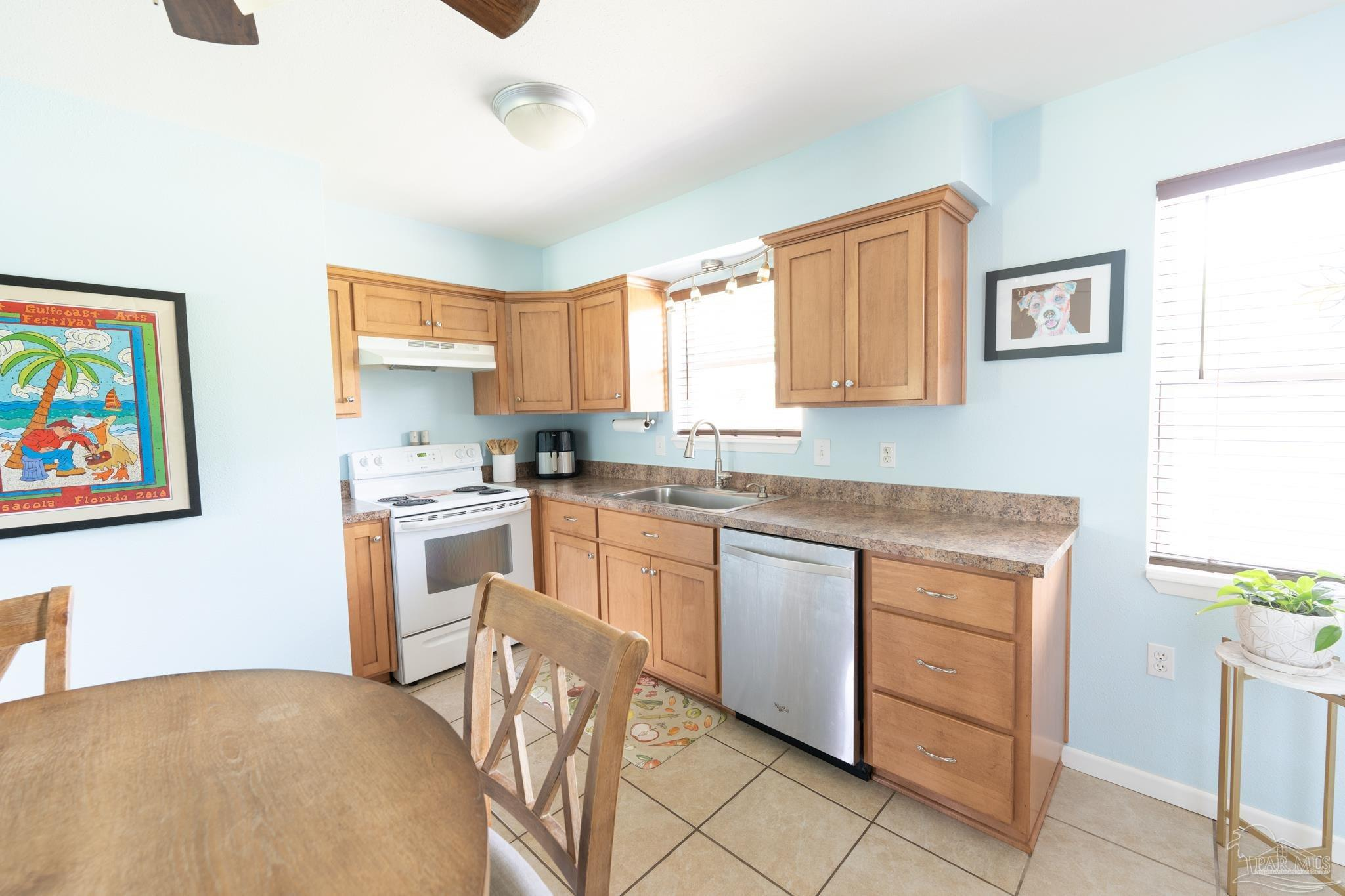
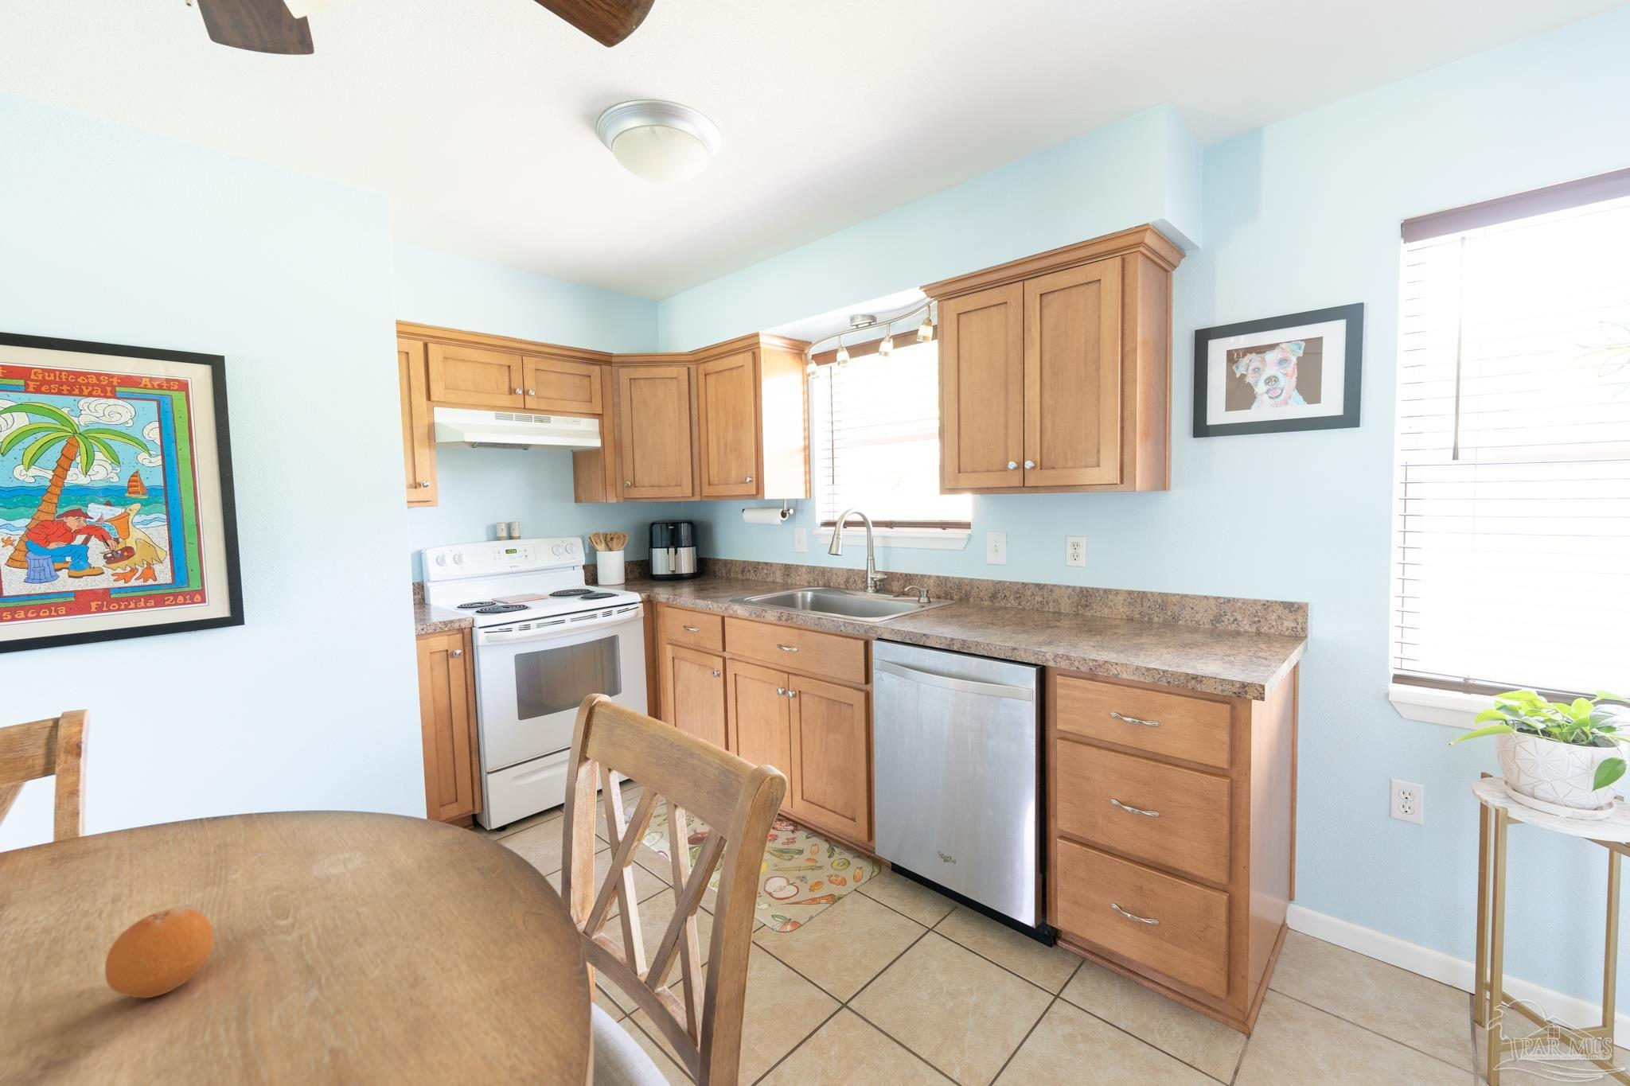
+ fruit [104,908,215,999]
